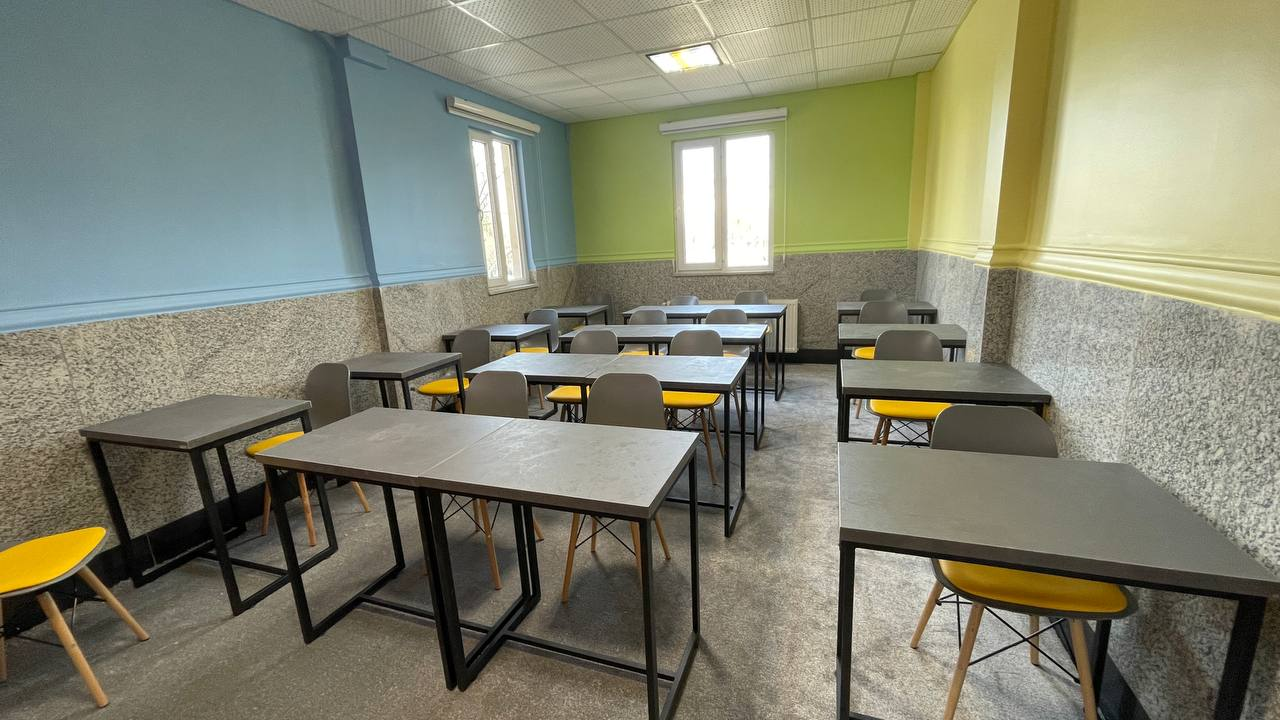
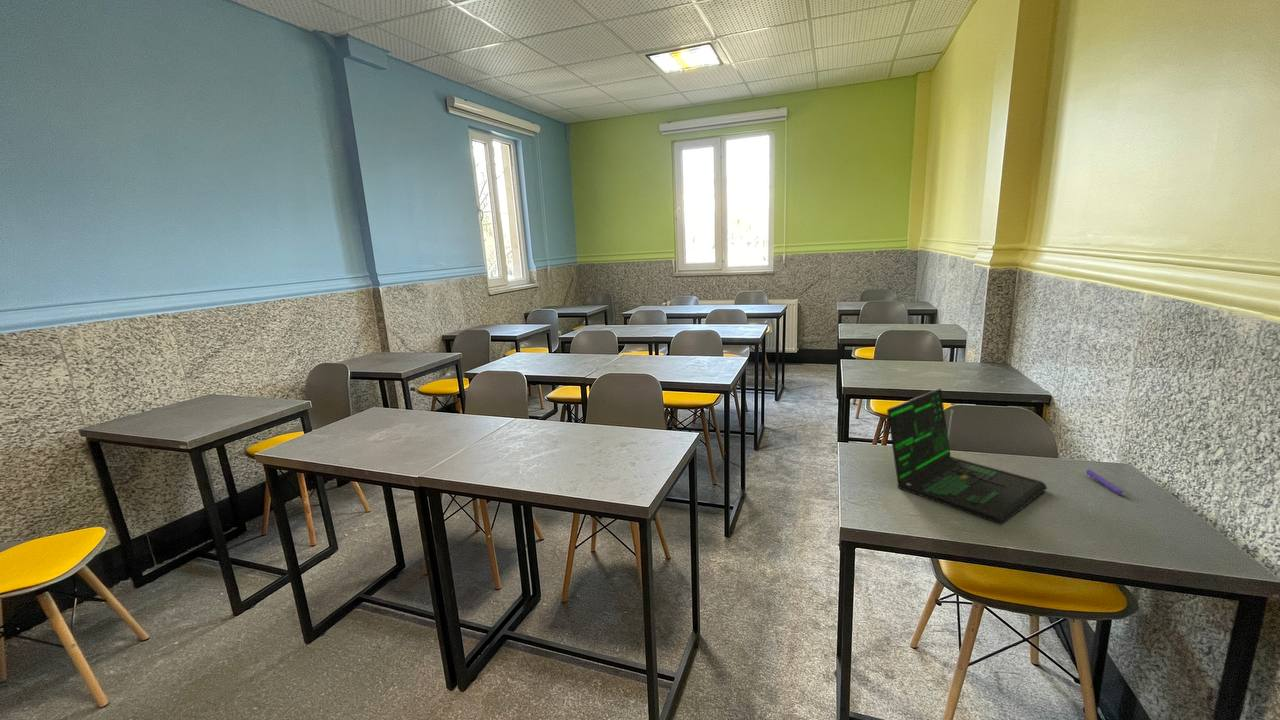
+ laptop [886,387,1048,526]
+ pen [1085,468,1127,497]
